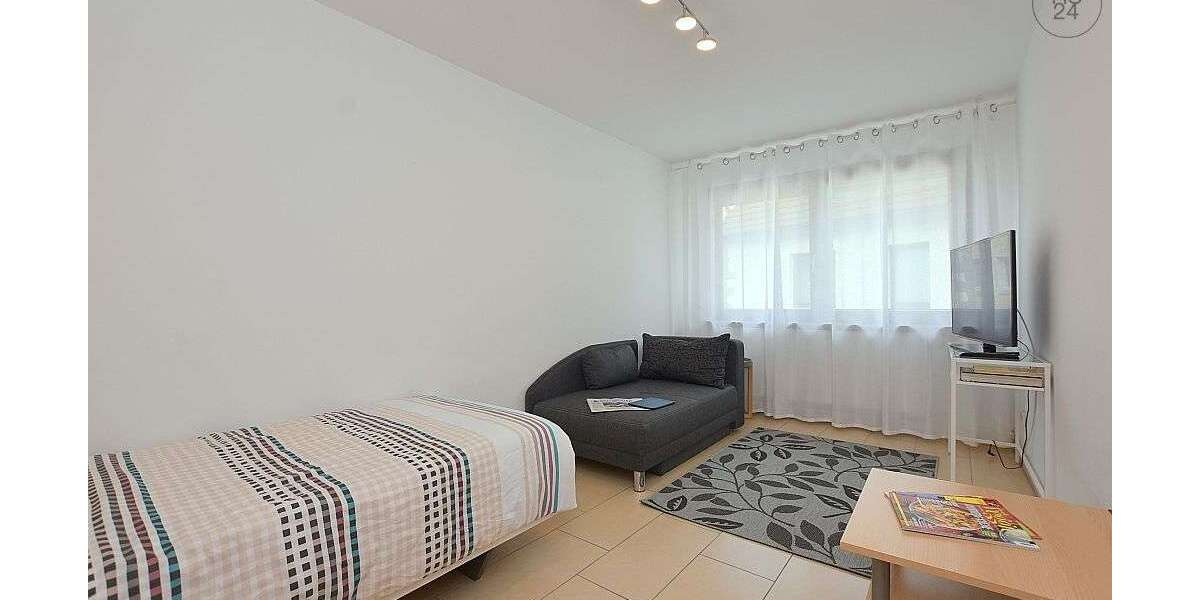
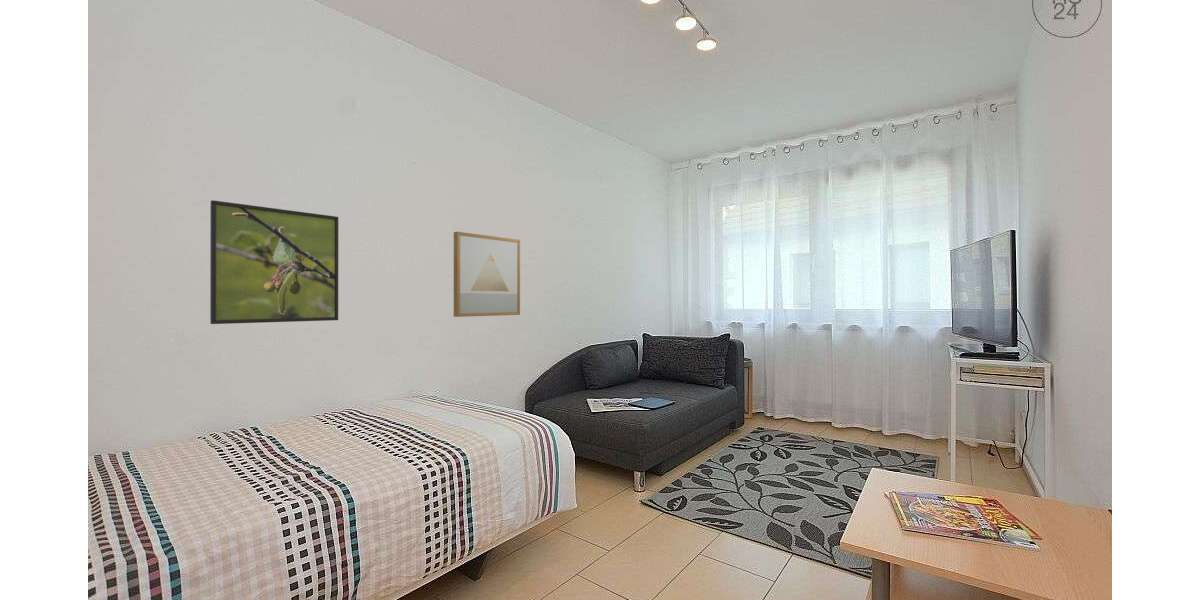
+ wall art [453,231,521,318]
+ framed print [209,199,339,325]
